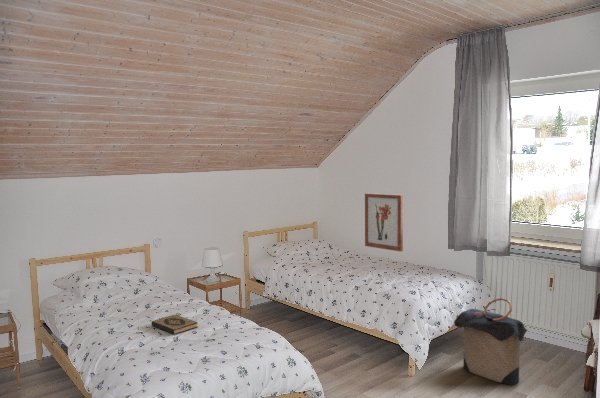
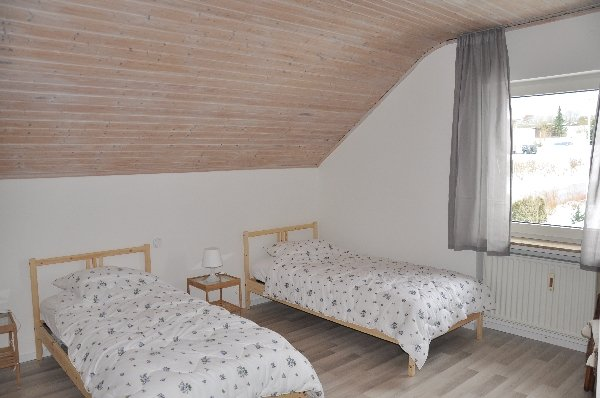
- hardback book [151,314,199,335]
- laundry hamper [453,297,529,386]
- wall art [364,192,404,253]
